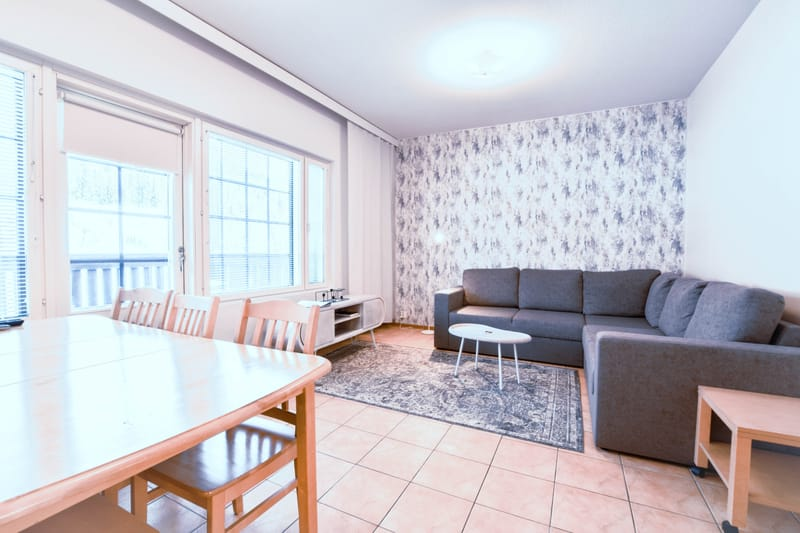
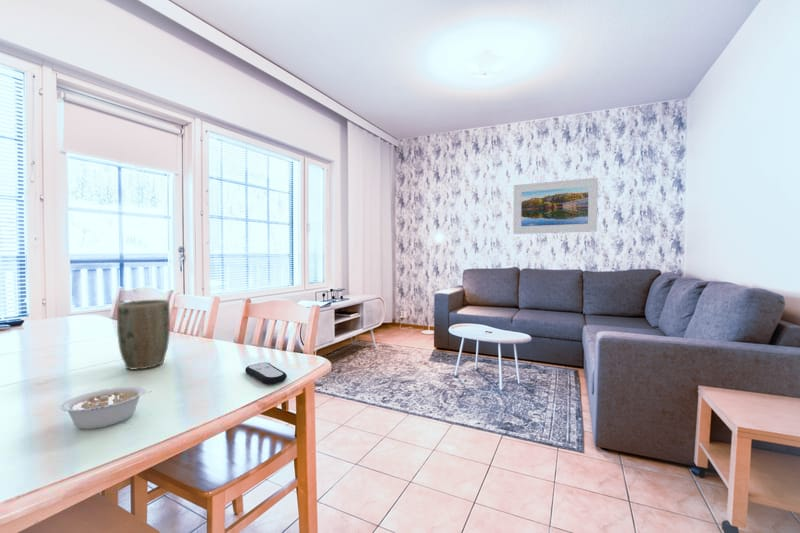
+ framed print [512,177,599,235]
+ plant pot [116,299,171,370]
+ legume [59,385,152,430]
+ remote control [244,362,288,385]
